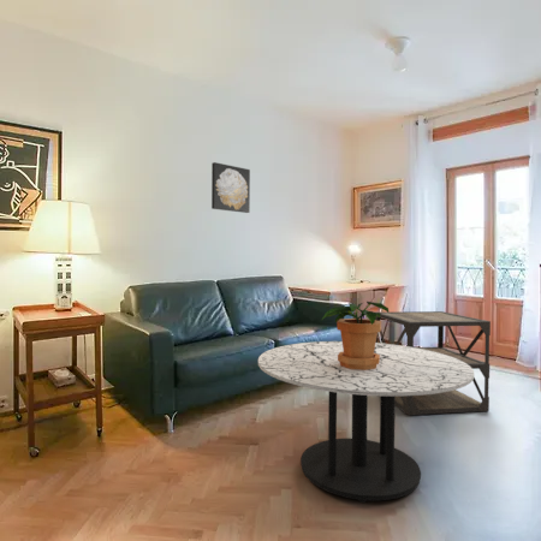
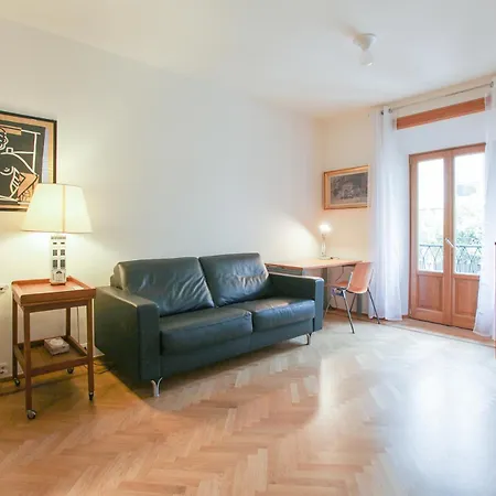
- coffee table [257,340,475,504]
- side table [375,310,492,416]
- potted plant [321,301,390,370]
- wall art [210,161,251,214]
